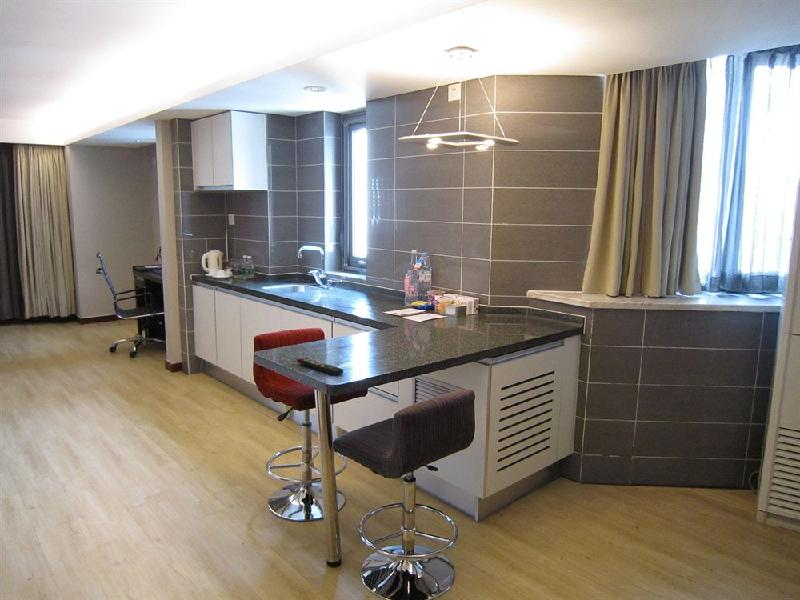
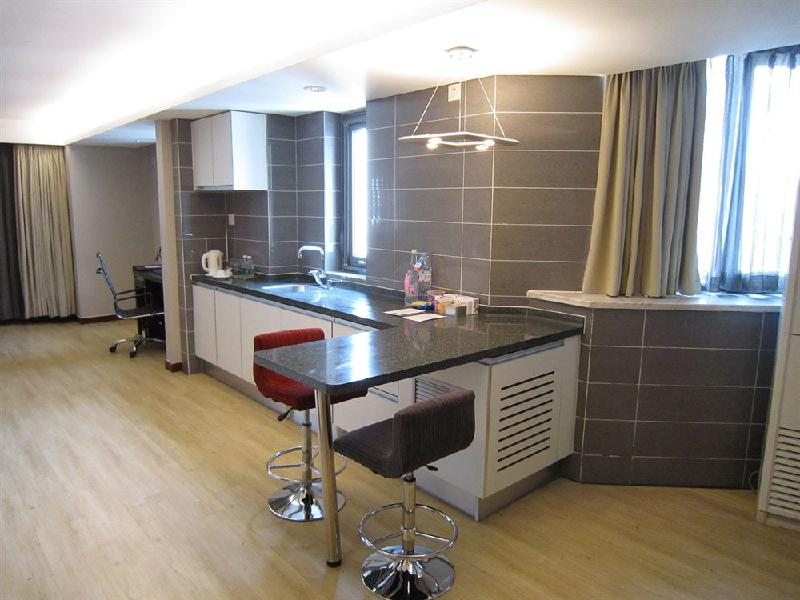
- remote control [296,356,344,377]
